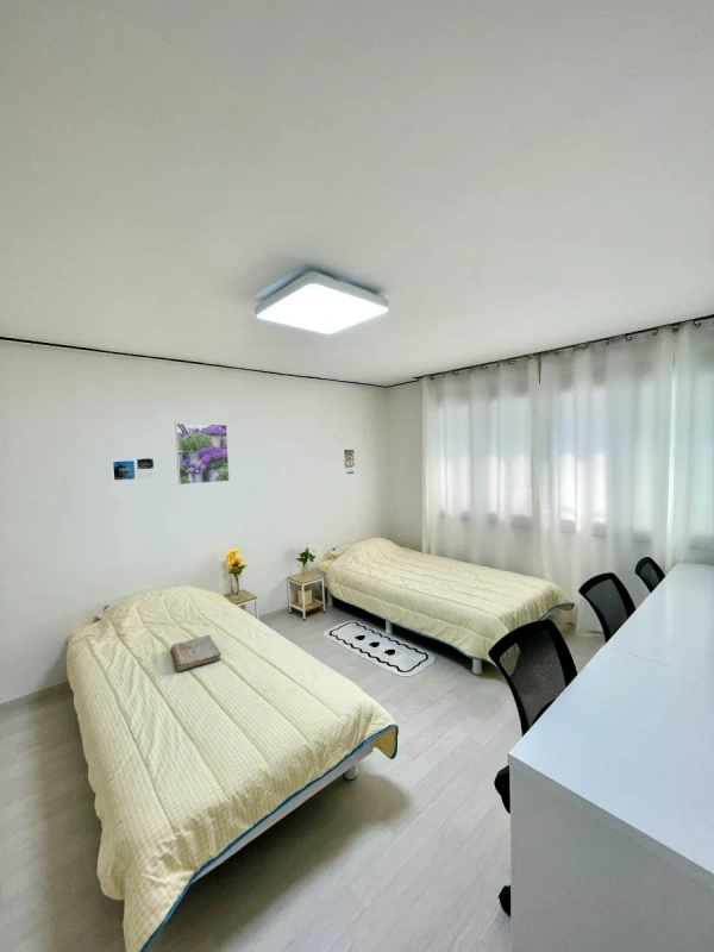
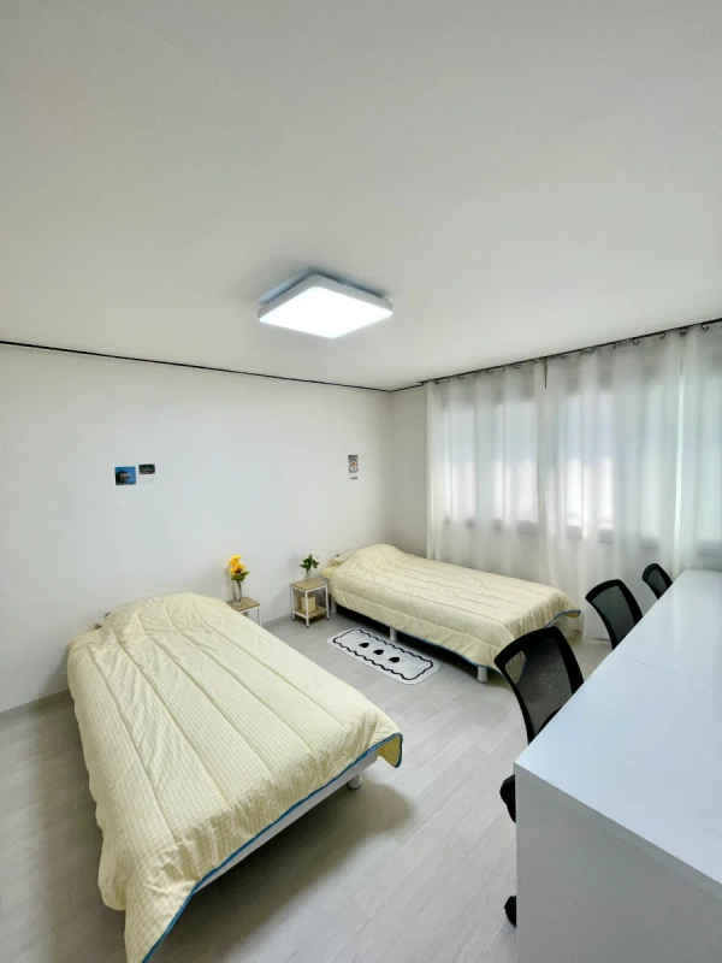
- book [170,634,223,672]
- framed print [174,422,231,486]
